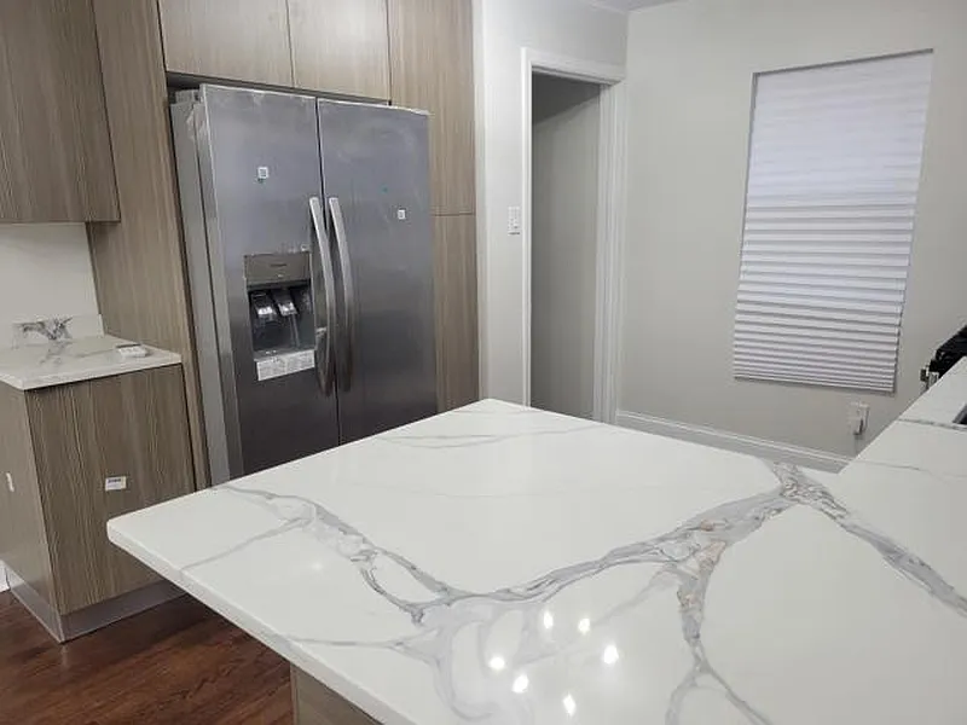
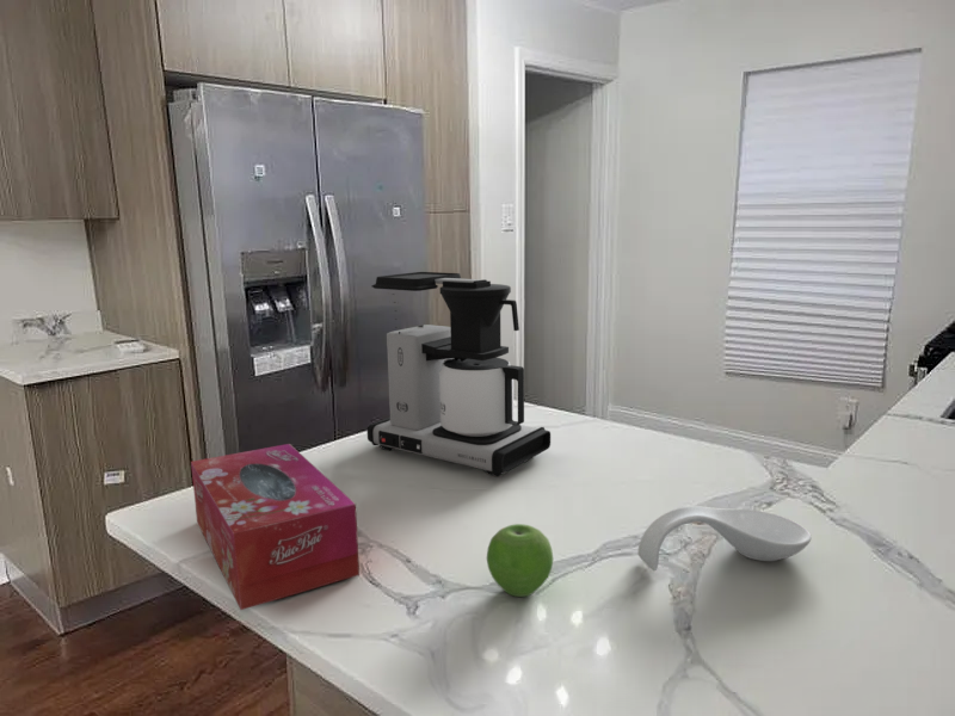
+ fruit [486,523,554,598]
+ tissue box [190,443,361,611]
+ coffee maker [366,271,552,477]
+ spoon rest [636,505,813,572]
